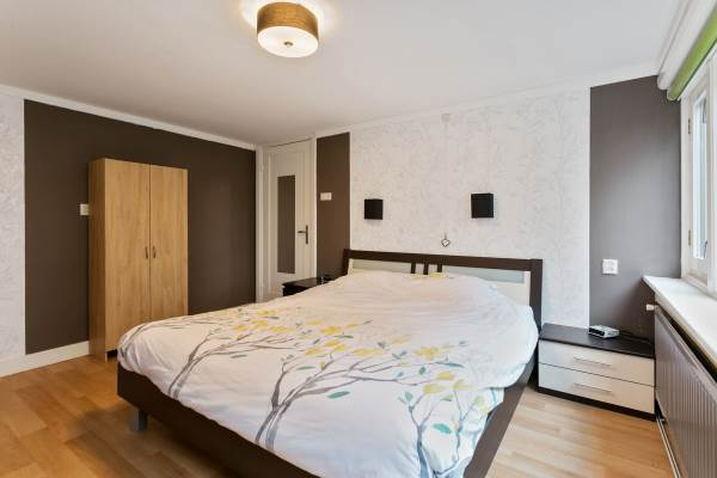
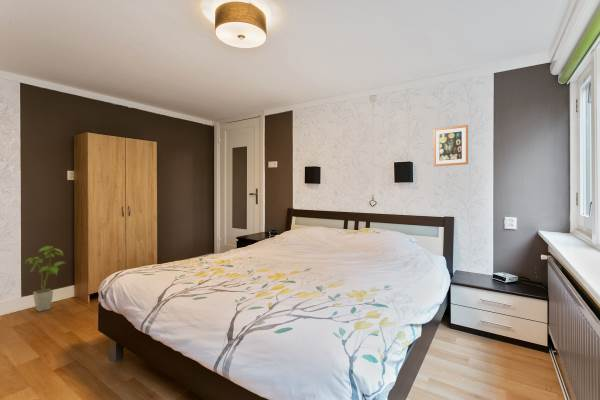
+ wall art [433,124,469,167]
+ house plant [24,245,66,313]
